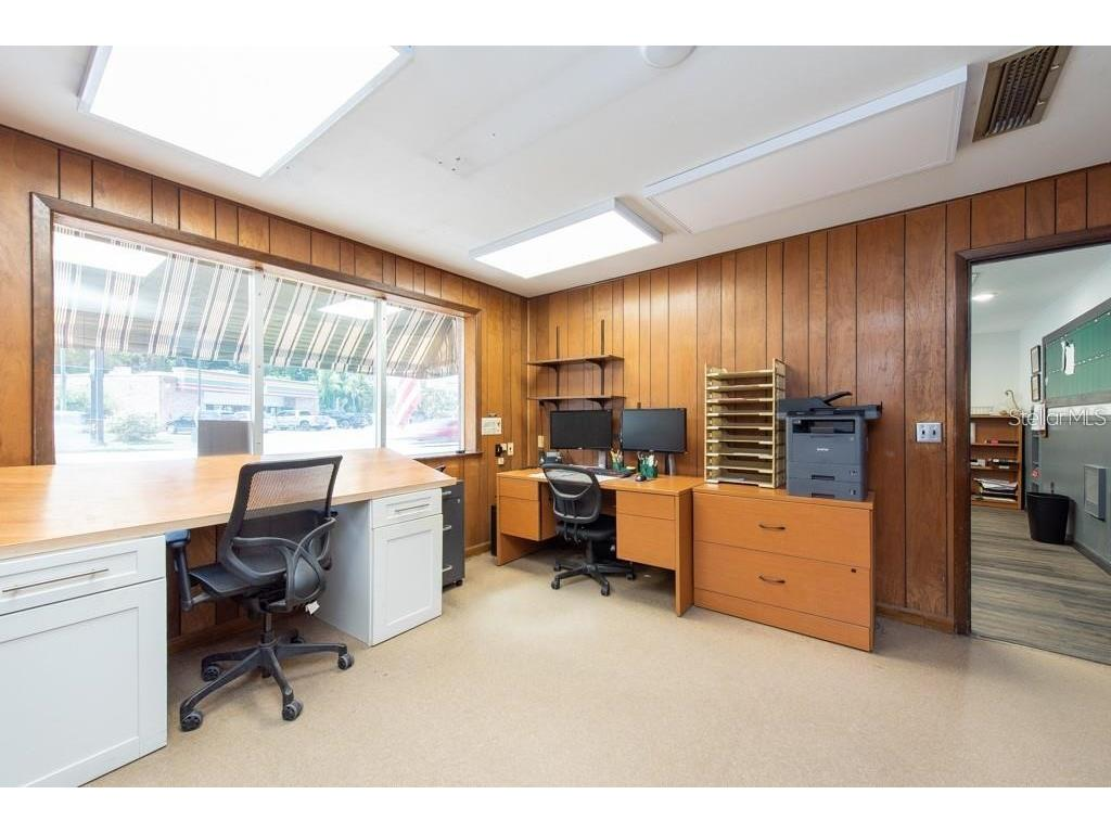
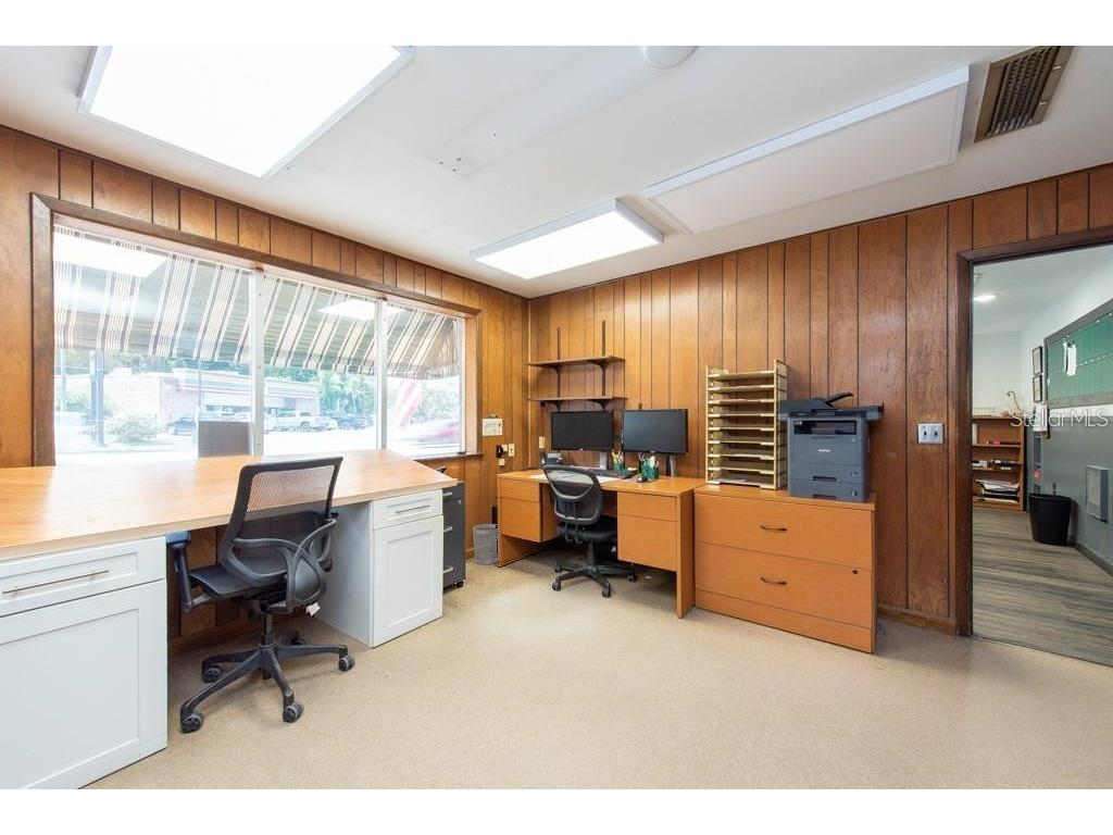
+ wastebasket [472,523,499,565]
